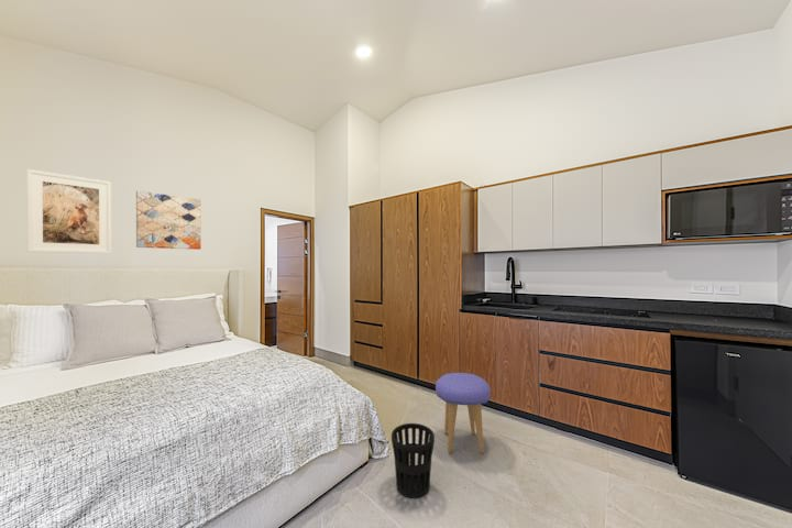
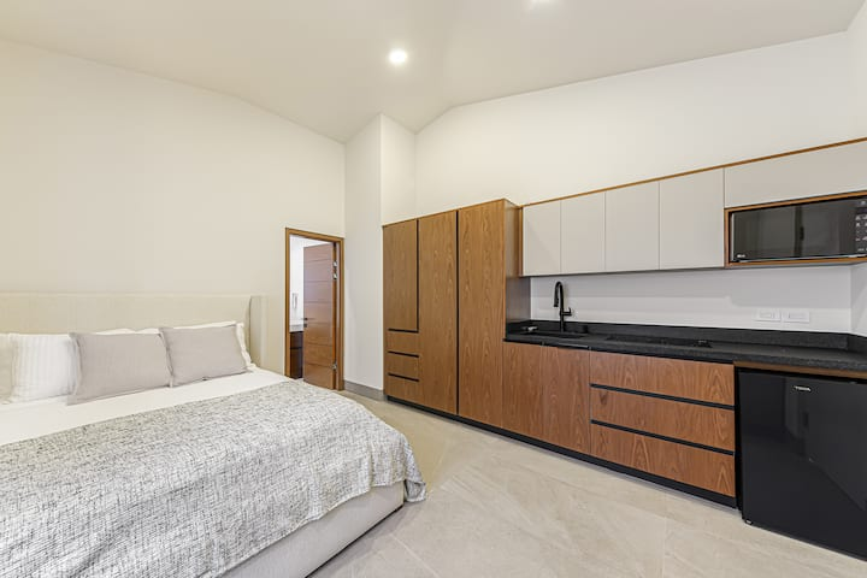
- stool [435,372,492,454]
- wall art [135,189,202,251]
- wastebasket [391,422,436,499]
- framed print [26,168,112,255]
